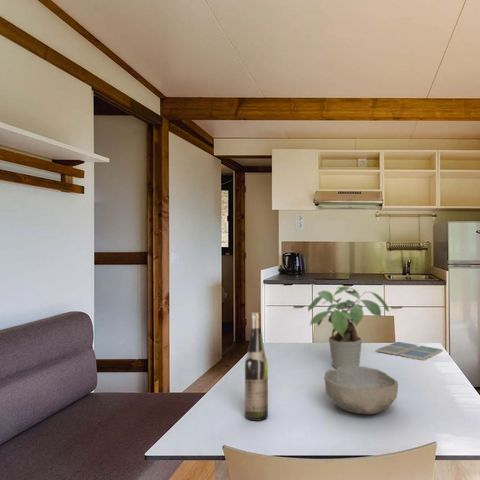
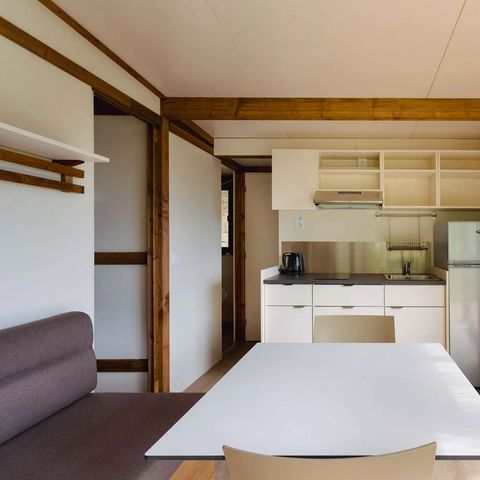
- potted plant [307,286,390,369]
- drink coaster [375,341,444,361]
- wine bottle [244,311,269,422]
- bowl [323,366,399,415]
